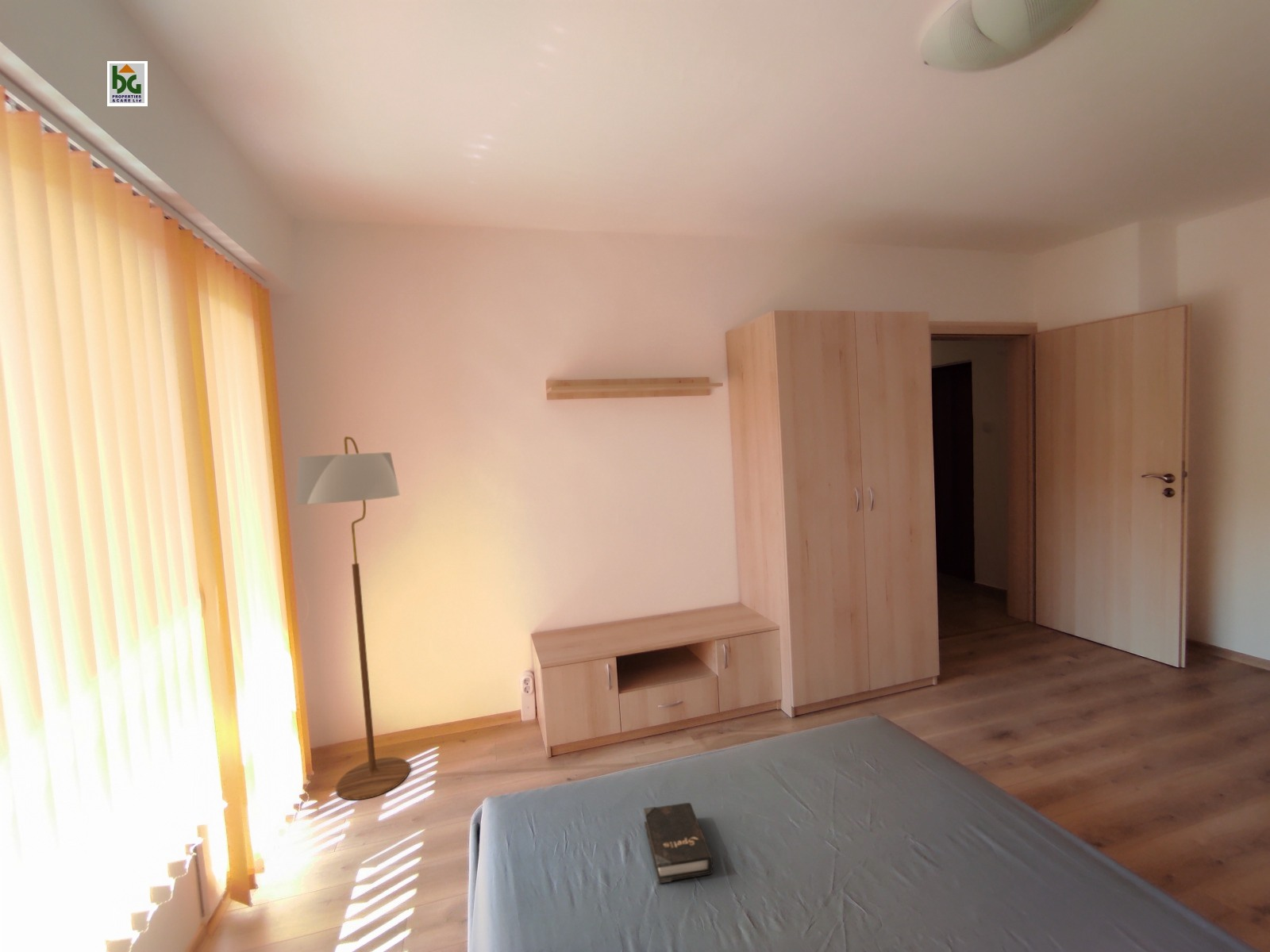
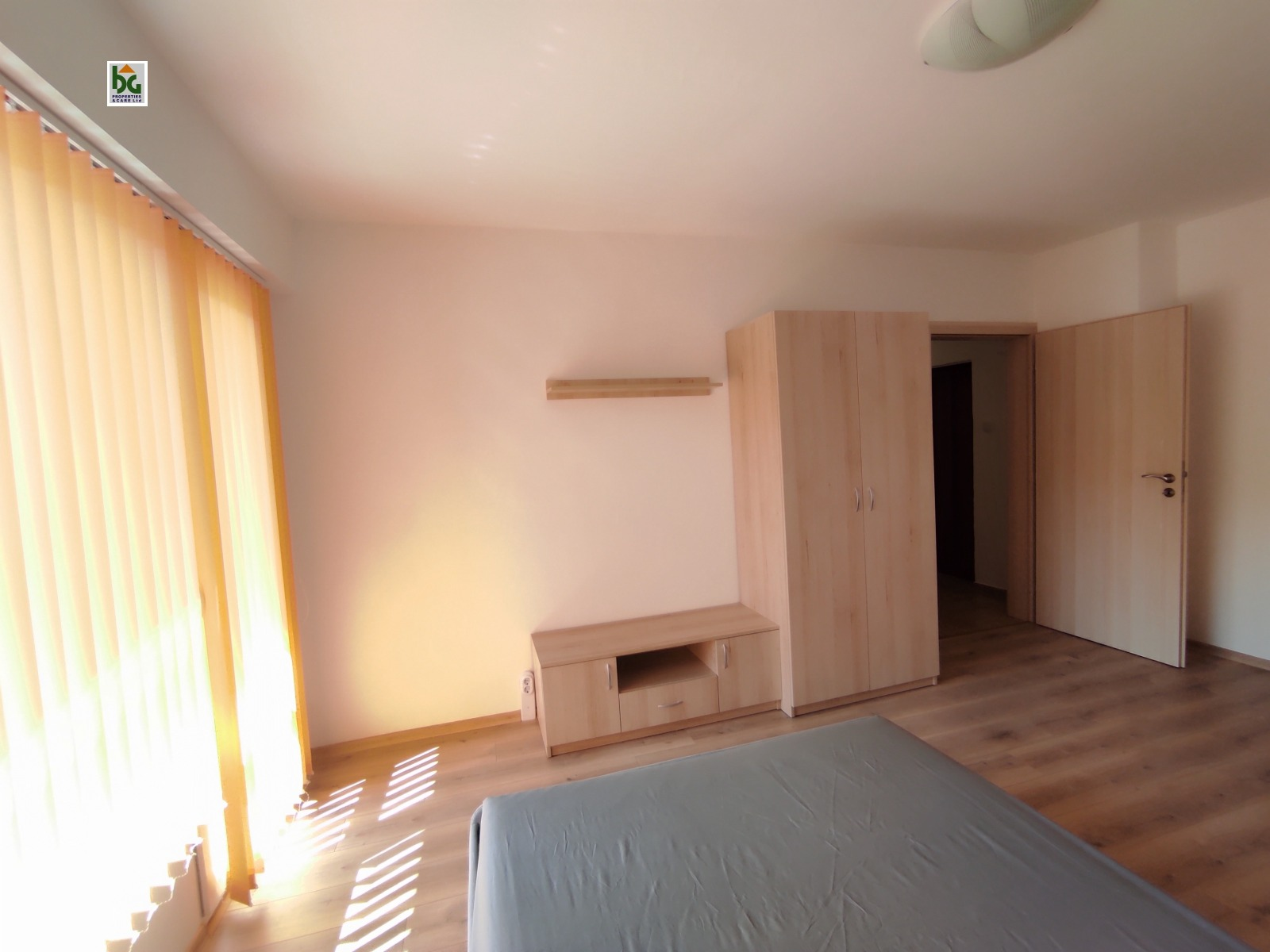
- hardback book [643,802,714,885]
- floor lamp [295,436,411,800]
